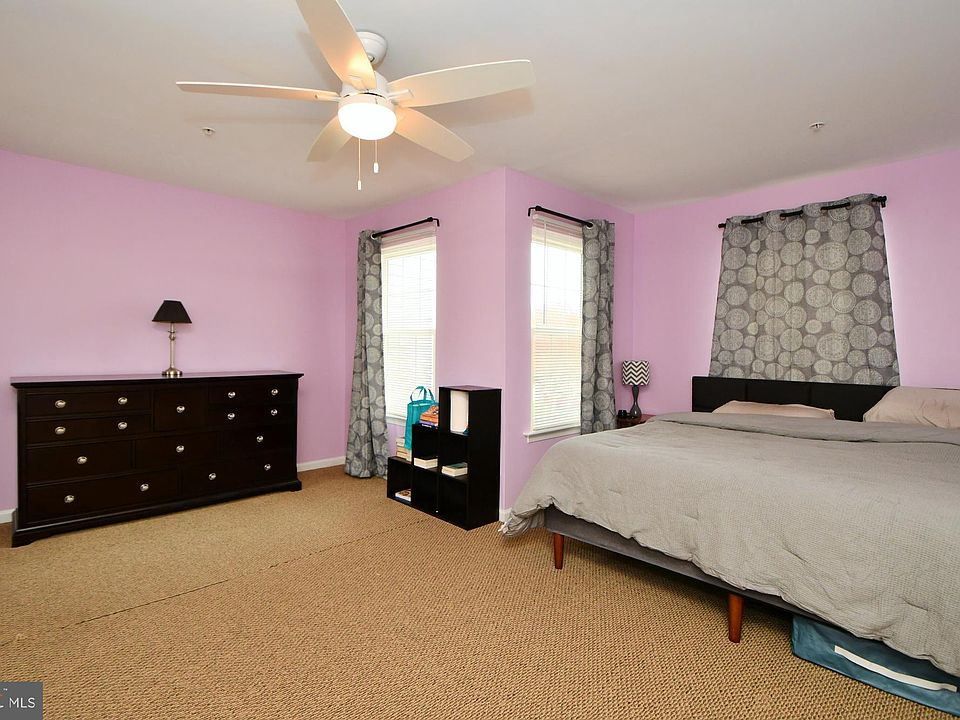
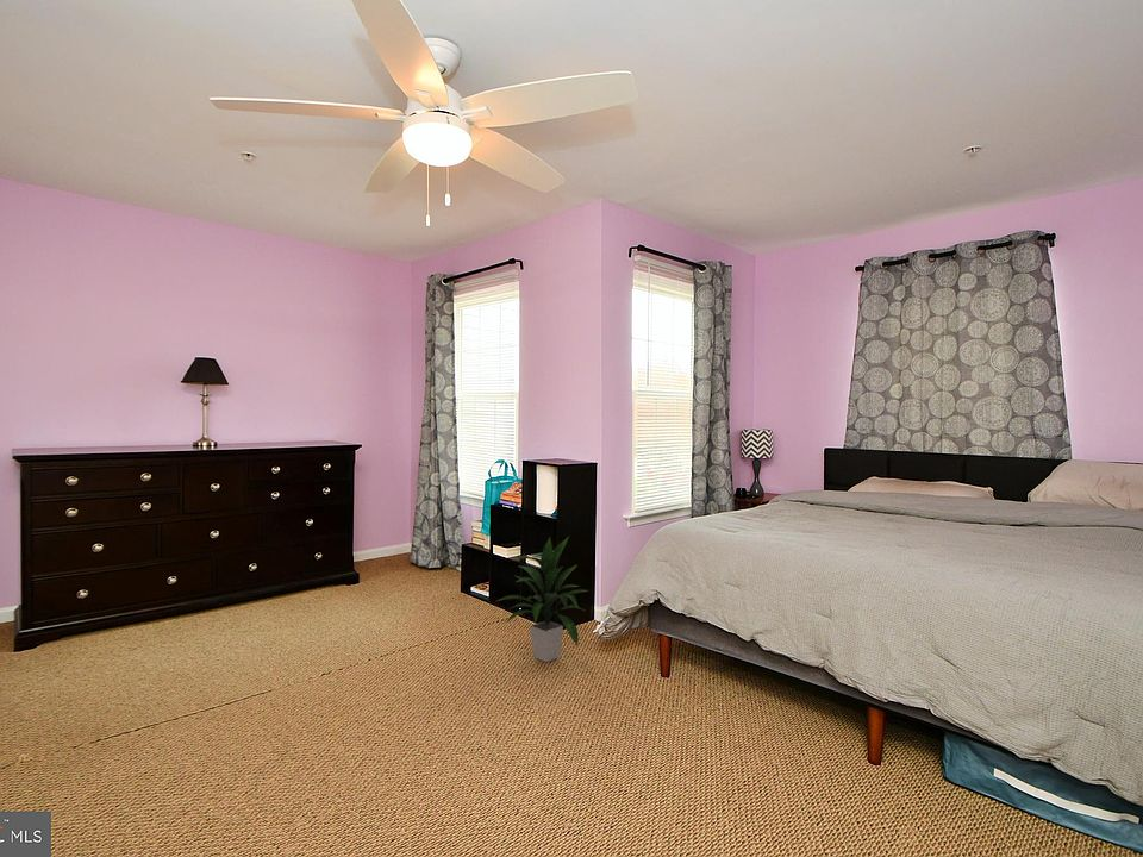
+ indoor plant [496,537,588,663]
